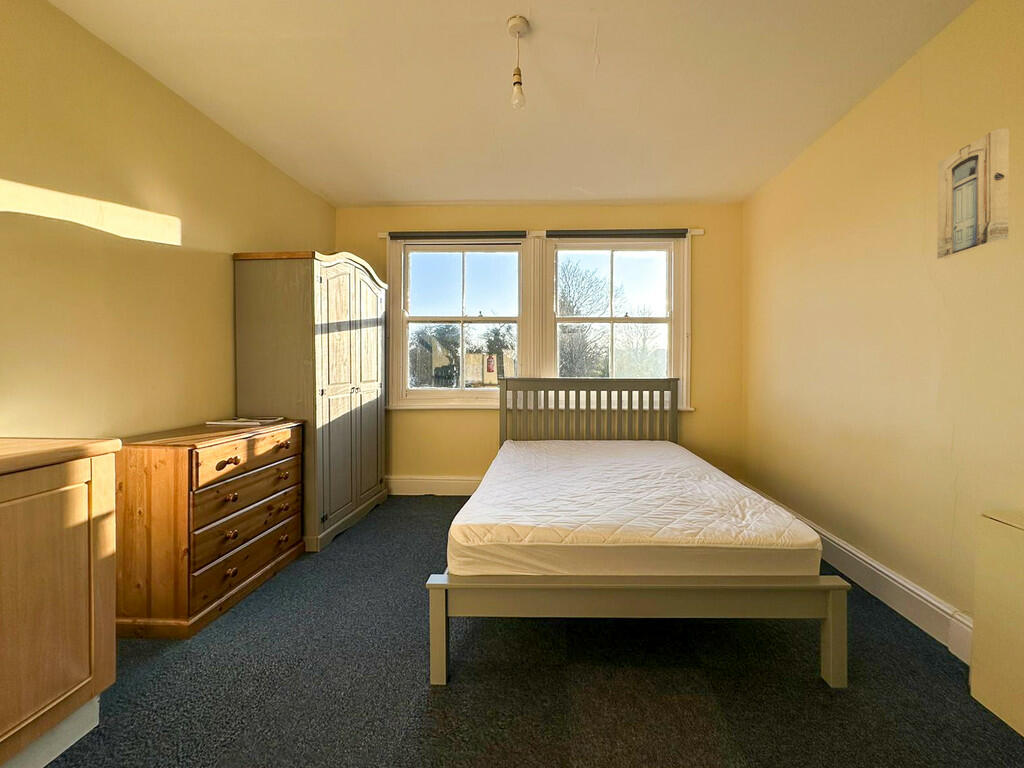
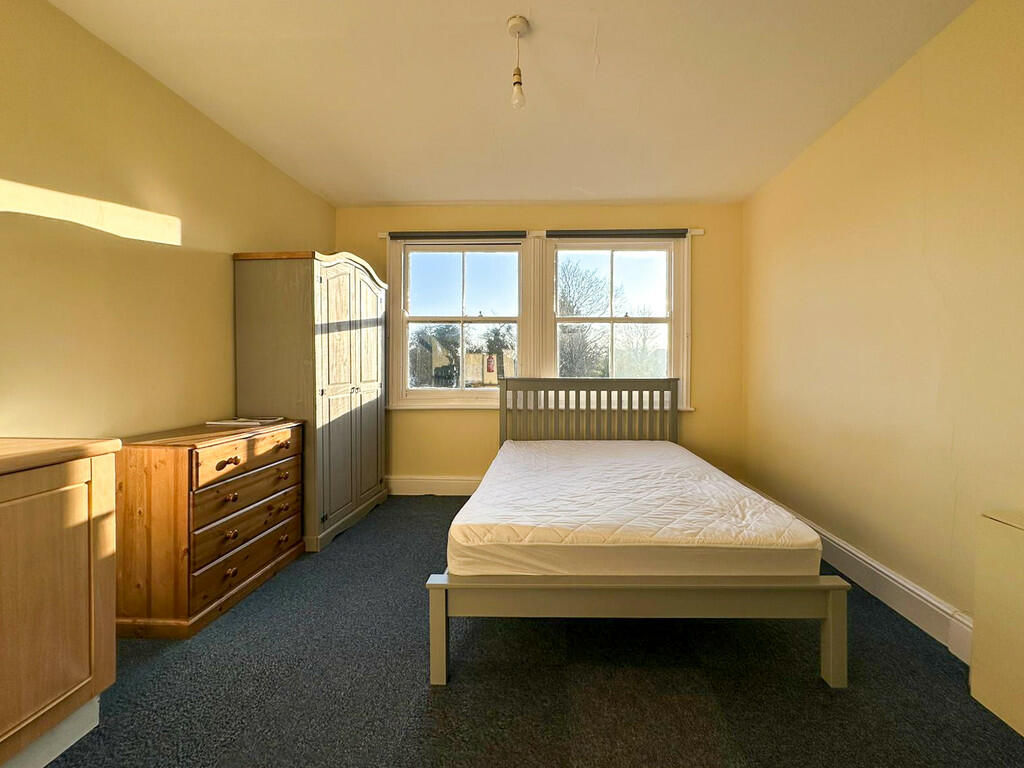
- wall art [936,127,1010,260]
